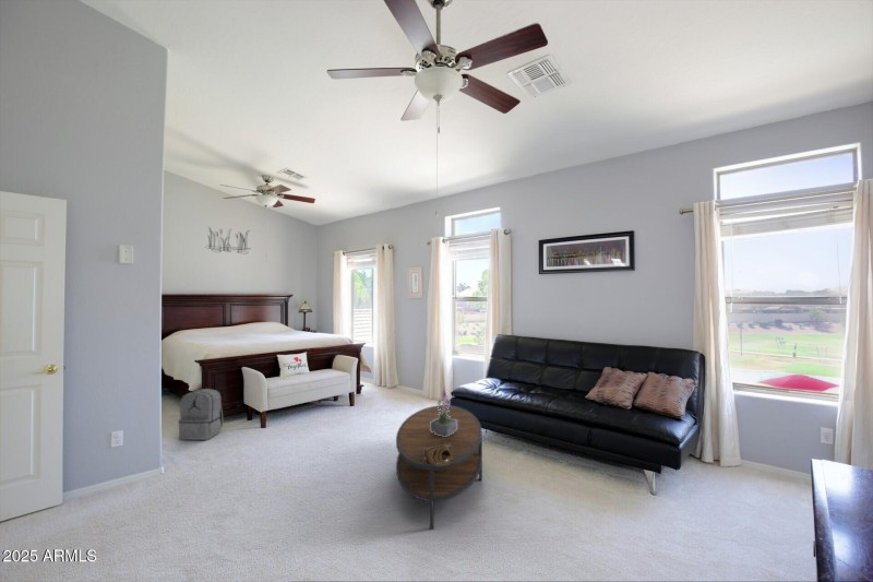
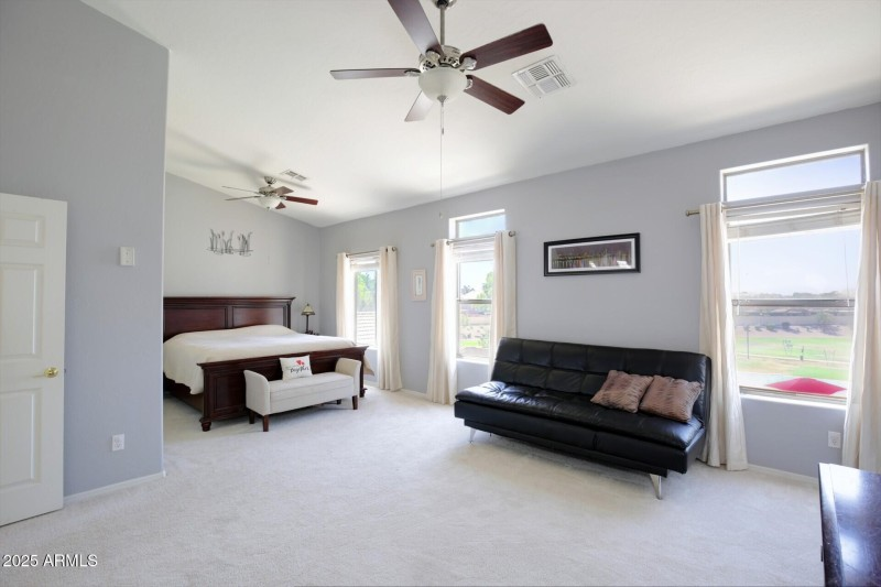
- potted plant [430,384,457,437]
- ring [424,444,453,466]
- coffee table [395,404,483,531]
- backpack [178,388,224,441]
